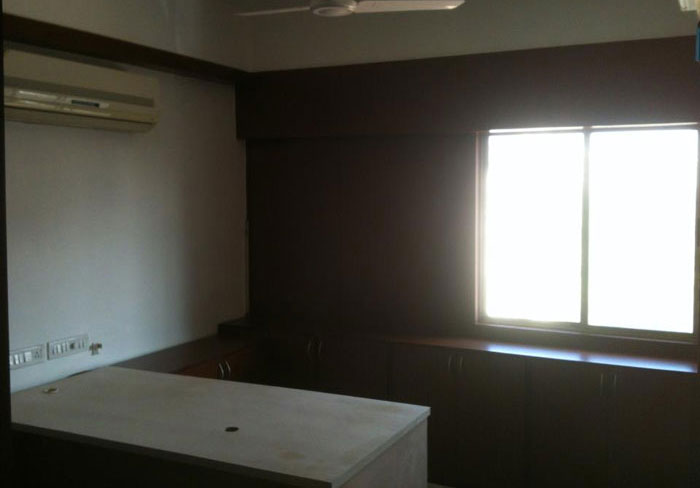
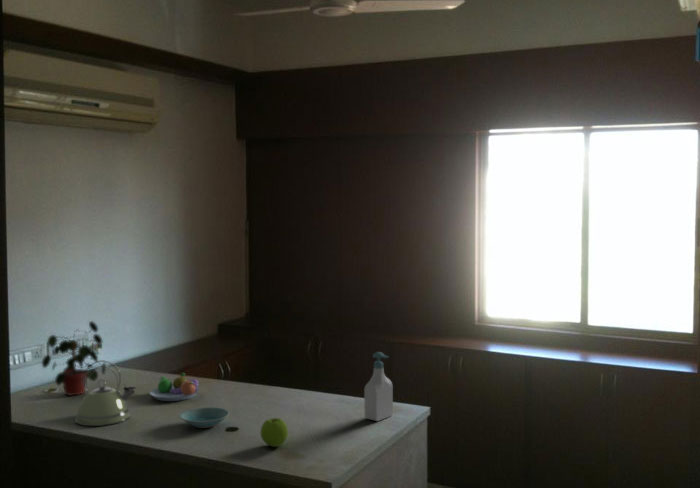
+ kettle [74,359,137,427]
+ bowl [178,406,230,429]
+ potted plant [41,320,107,397]
+ fruit bowl [149,372,200,402]
+ apple [260,417,289,448]
+ soap bottle [363,351,394,422]
